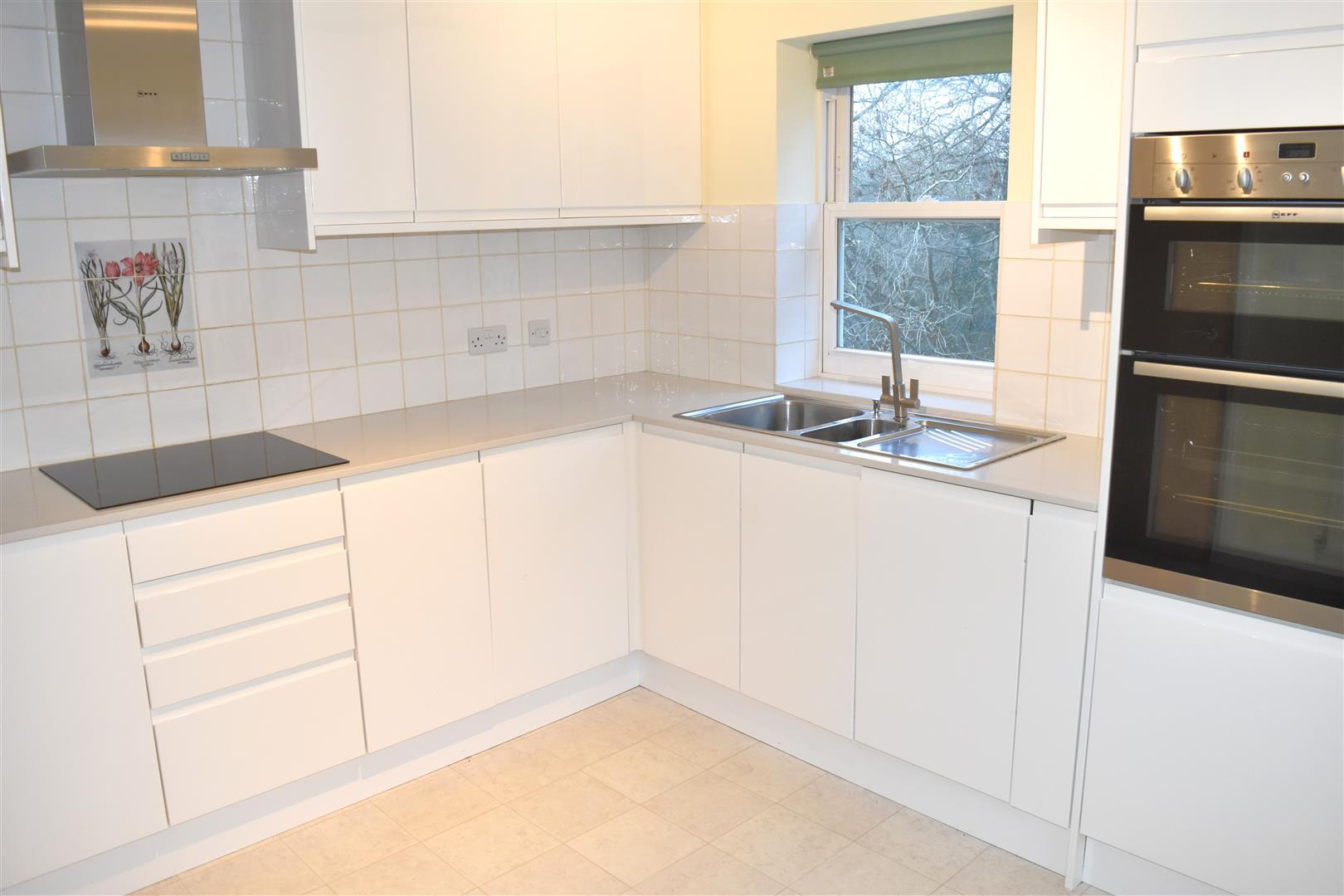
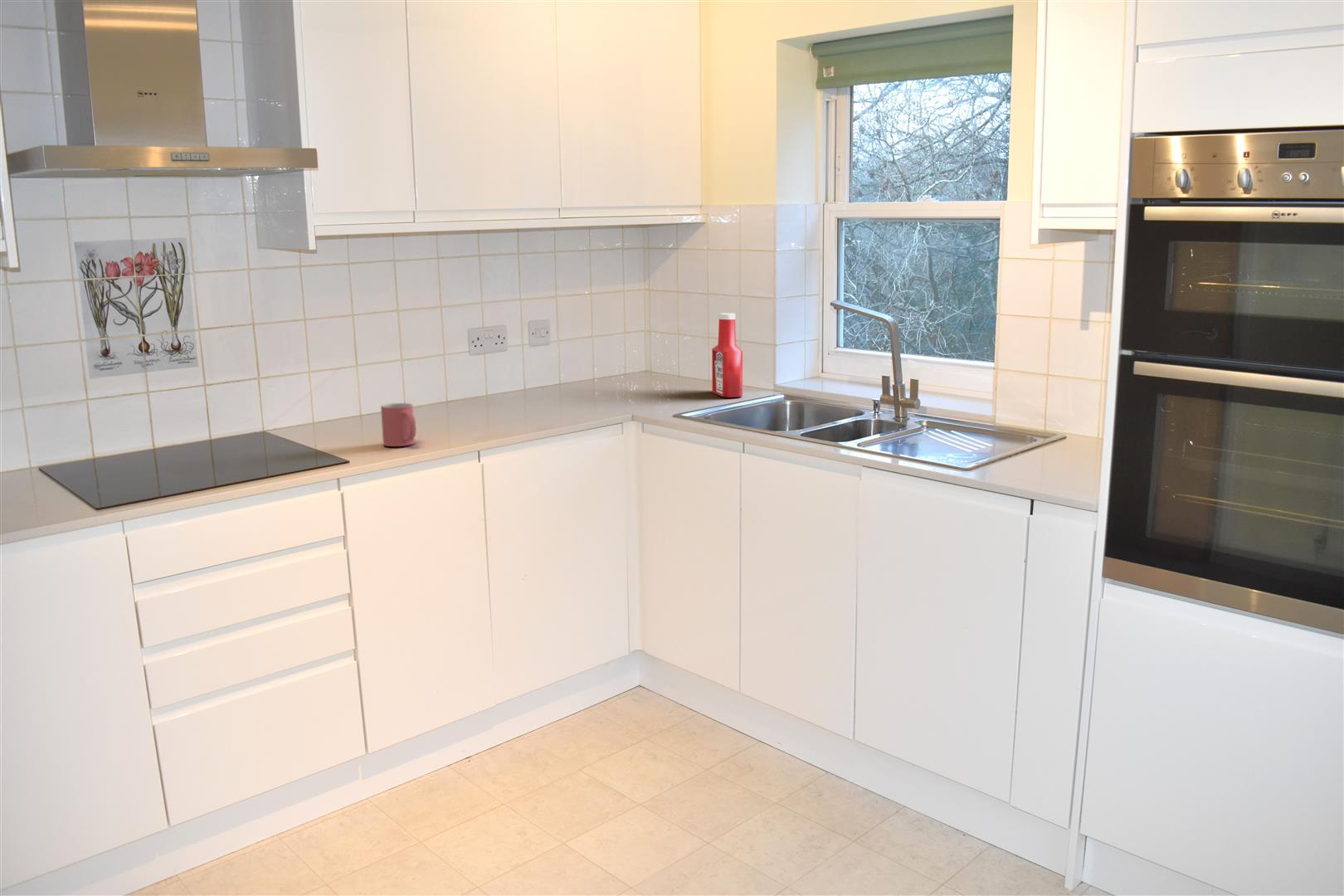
+ soap bottle [711,312,743,398]
+ mug [380,402,416,447]
